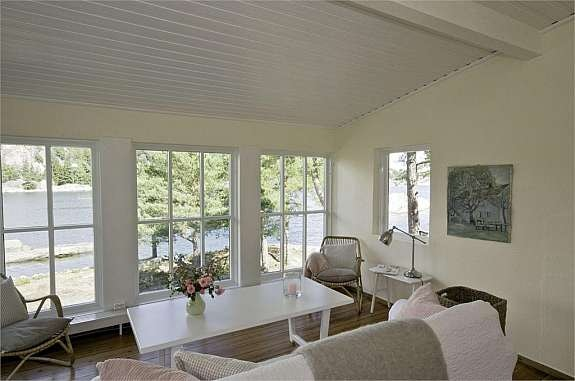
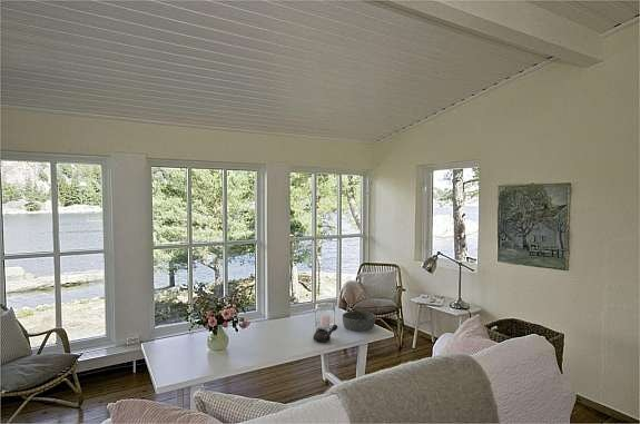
+ teapot [313,323,338,343]
+ bowl [342,309,376,333]
